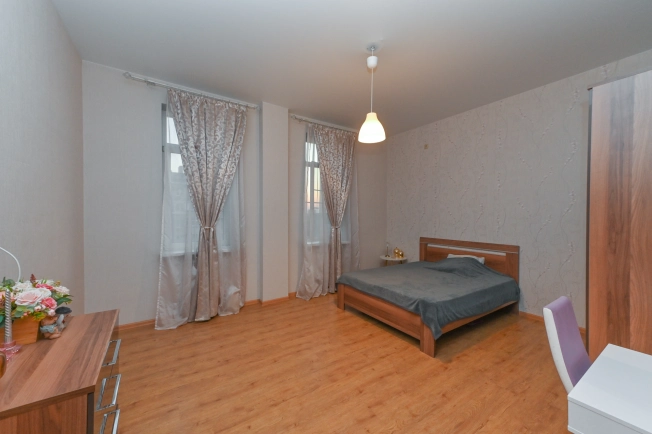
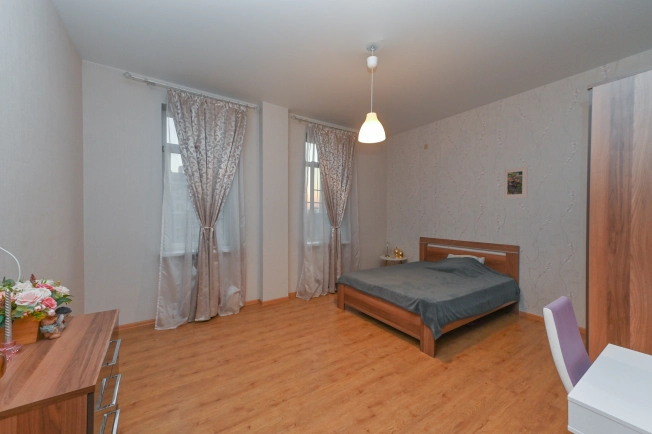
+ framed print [502,166,529,200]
